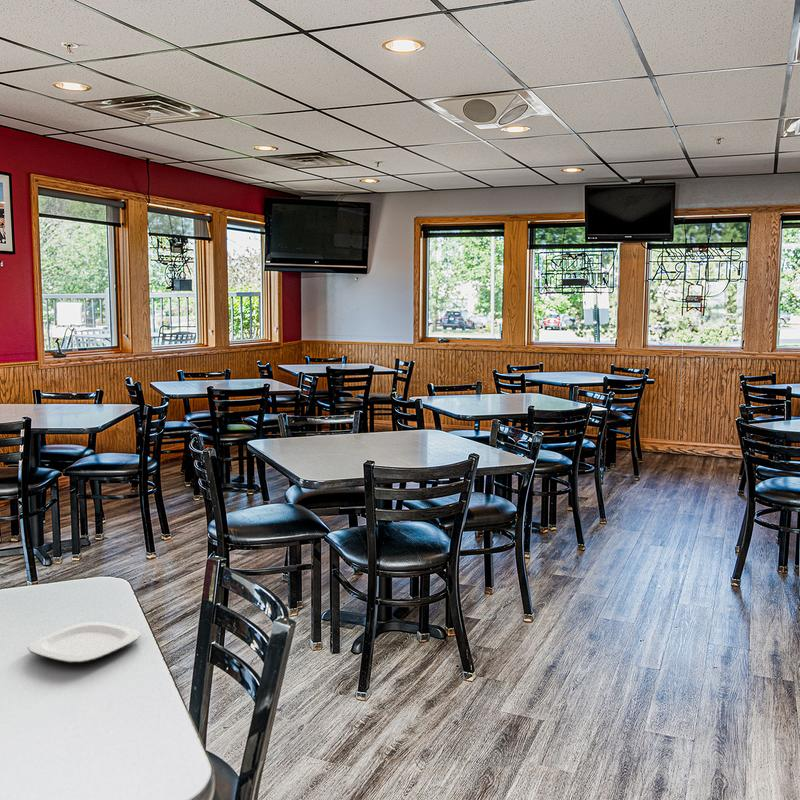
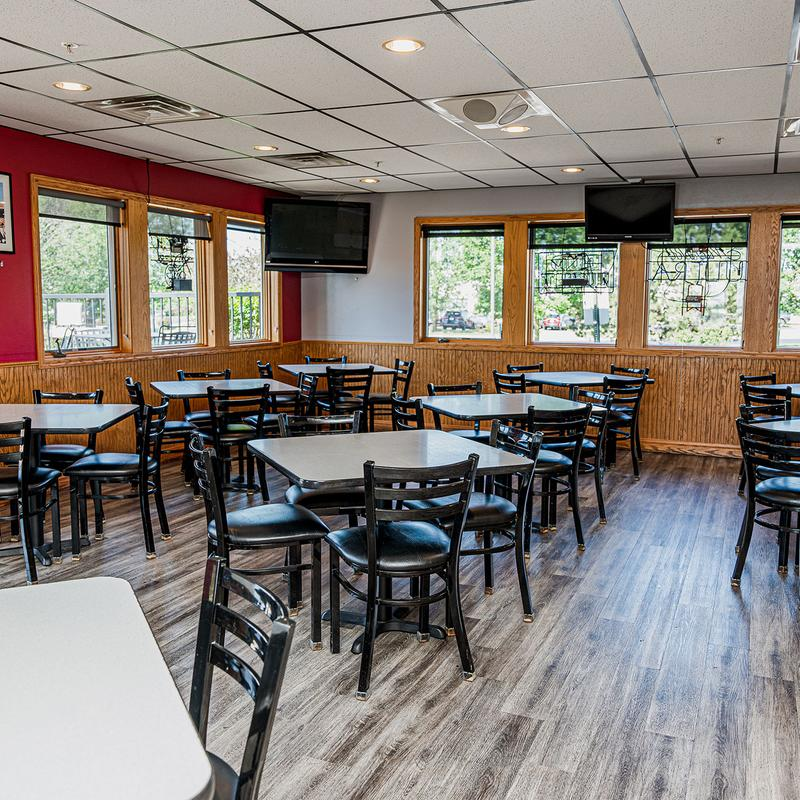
- plate [27,621,141,664]
